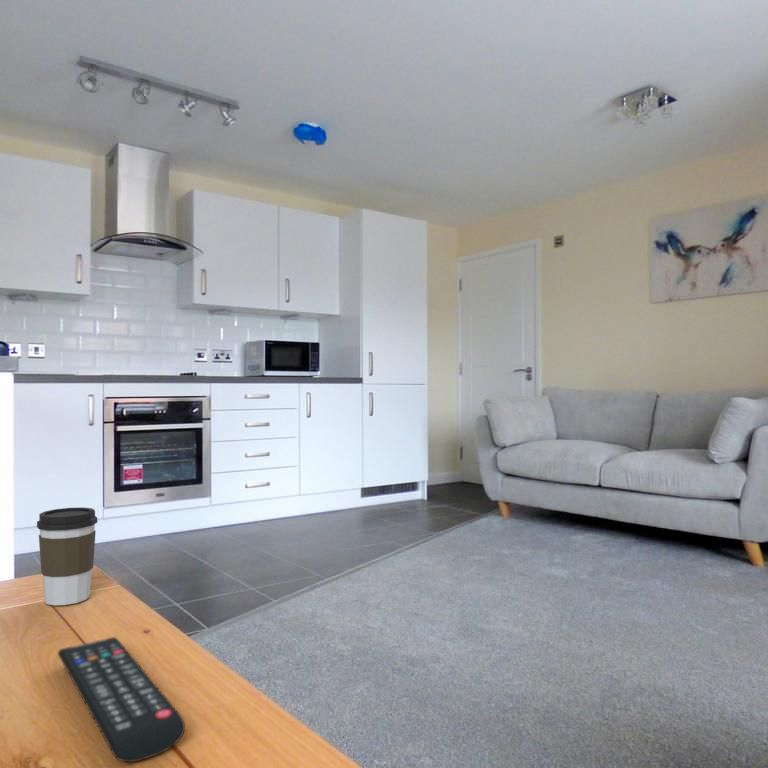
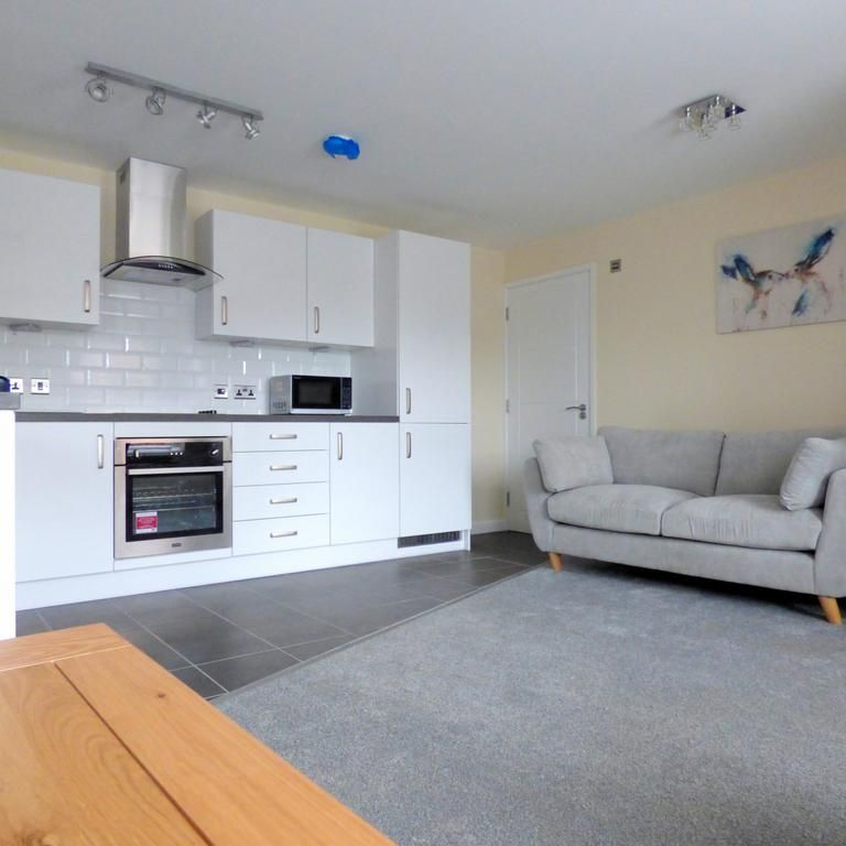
- coffee cup [36,506,98,606]
- remote control [57,636,186,763]
